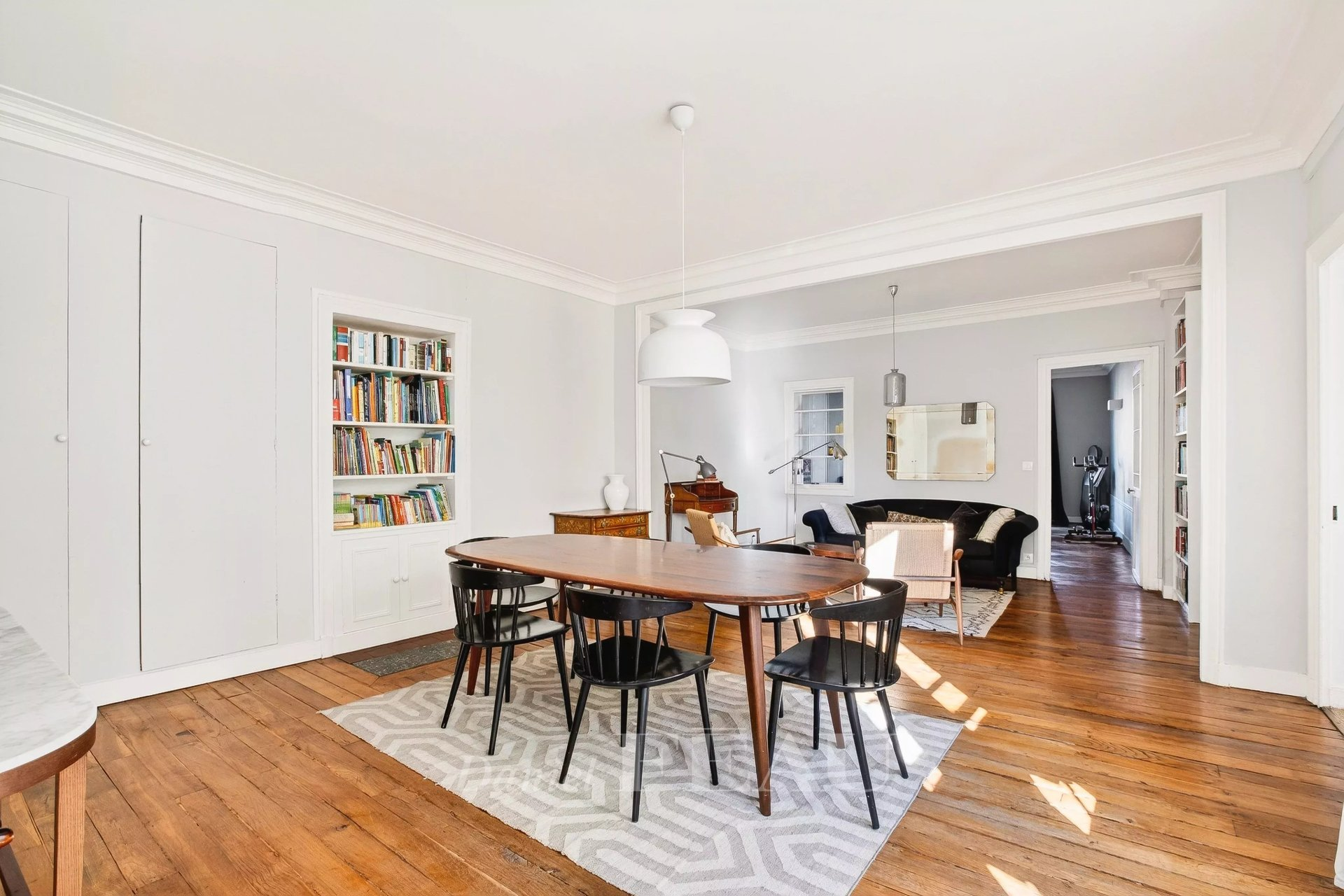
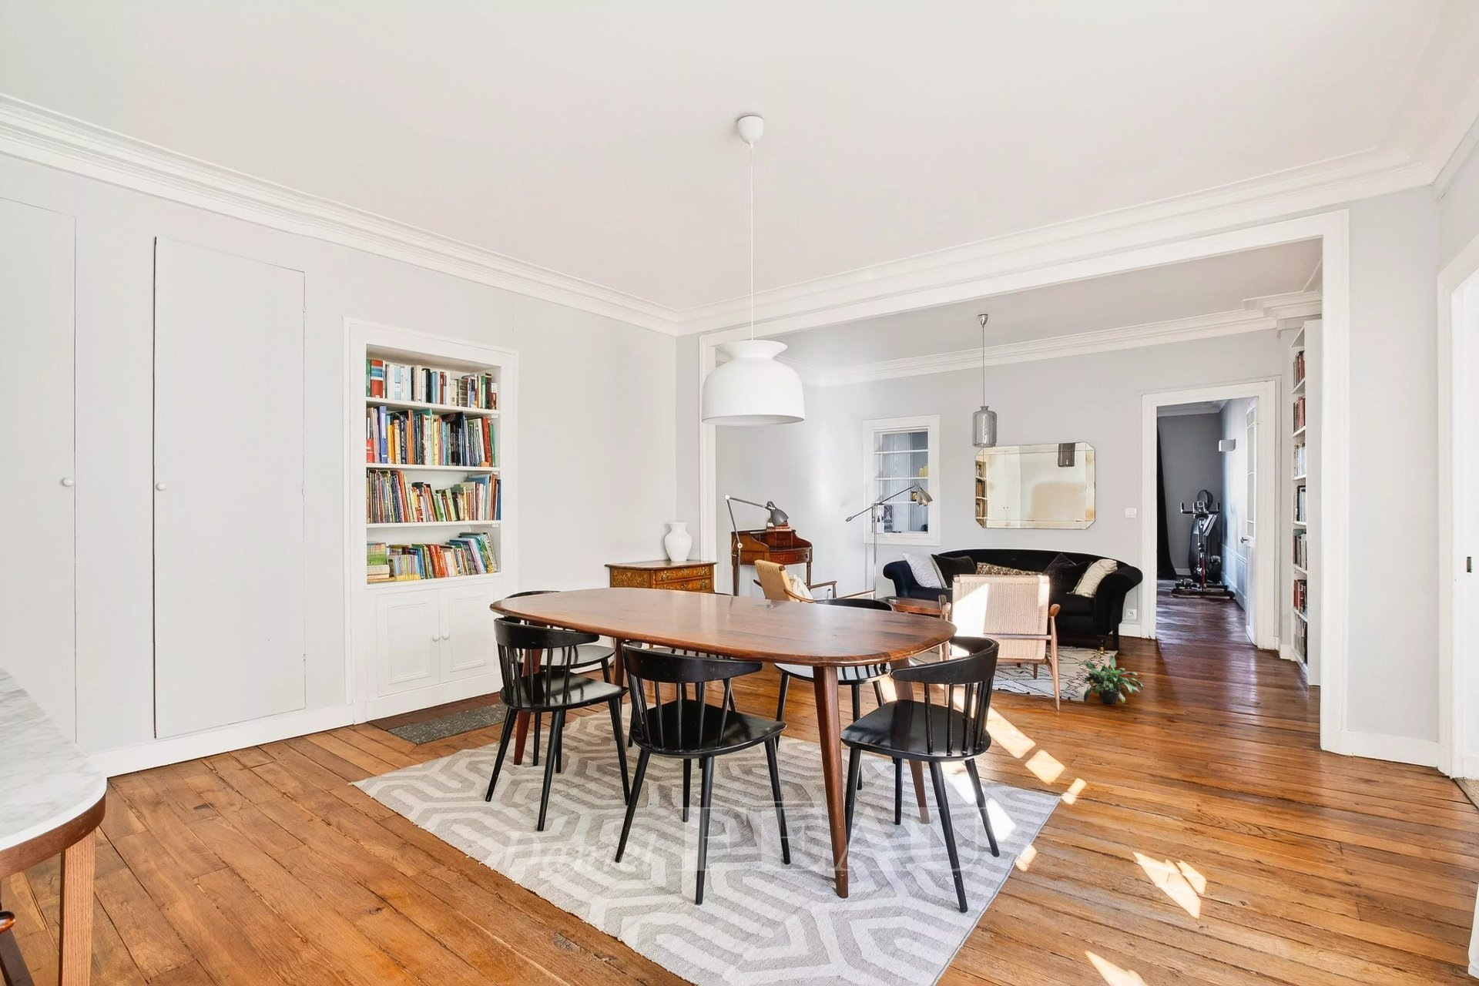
+ potted plant [1077,655,1144,704]
